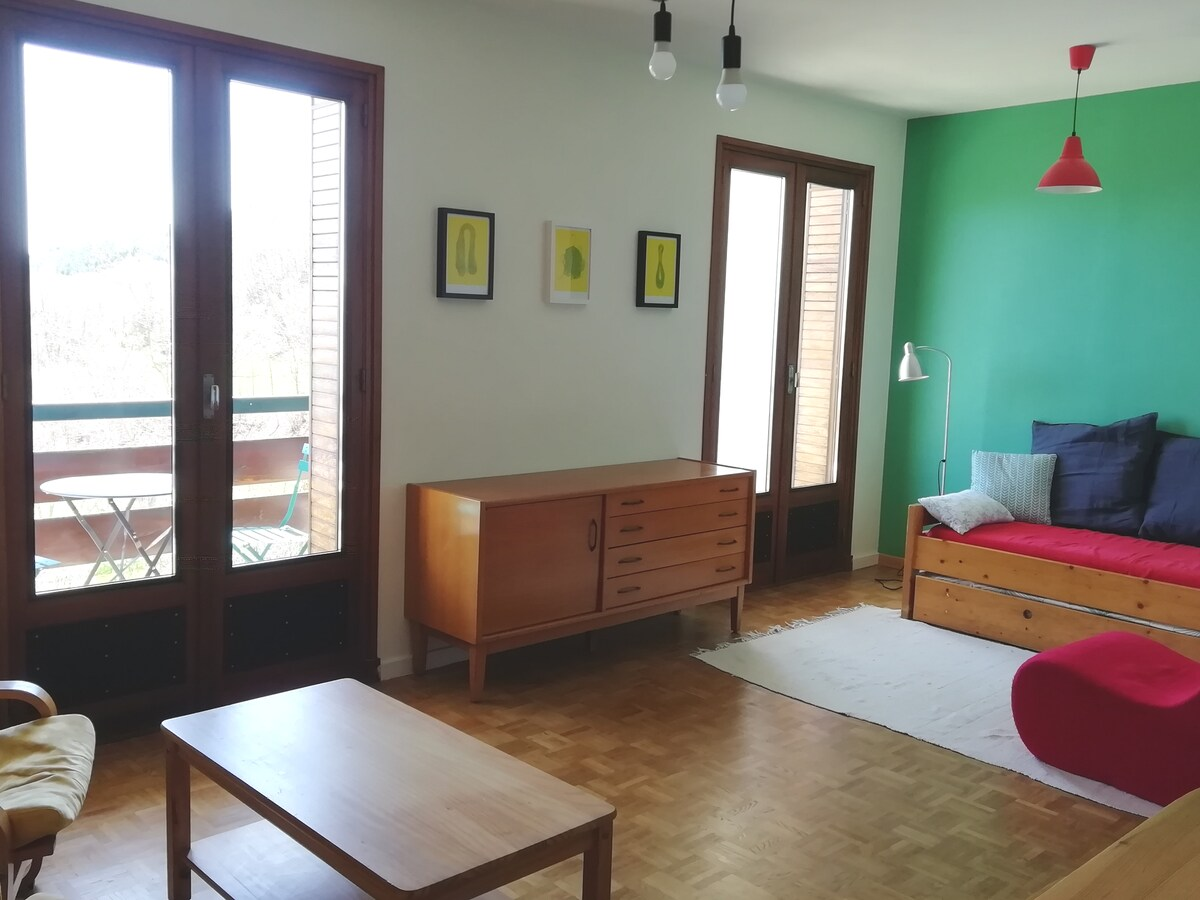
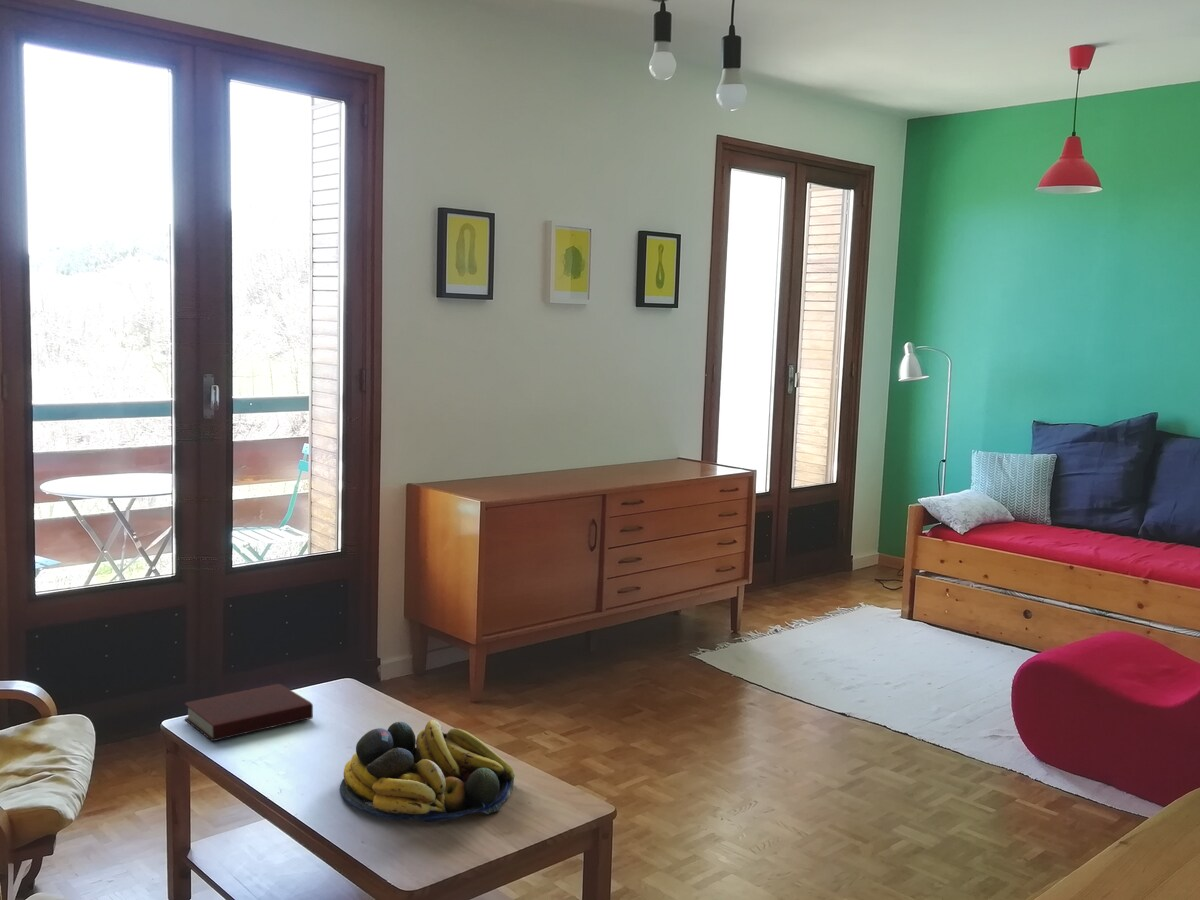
+ fruit bowl [339,719,516,823]
+ book [184,683,314,742]
